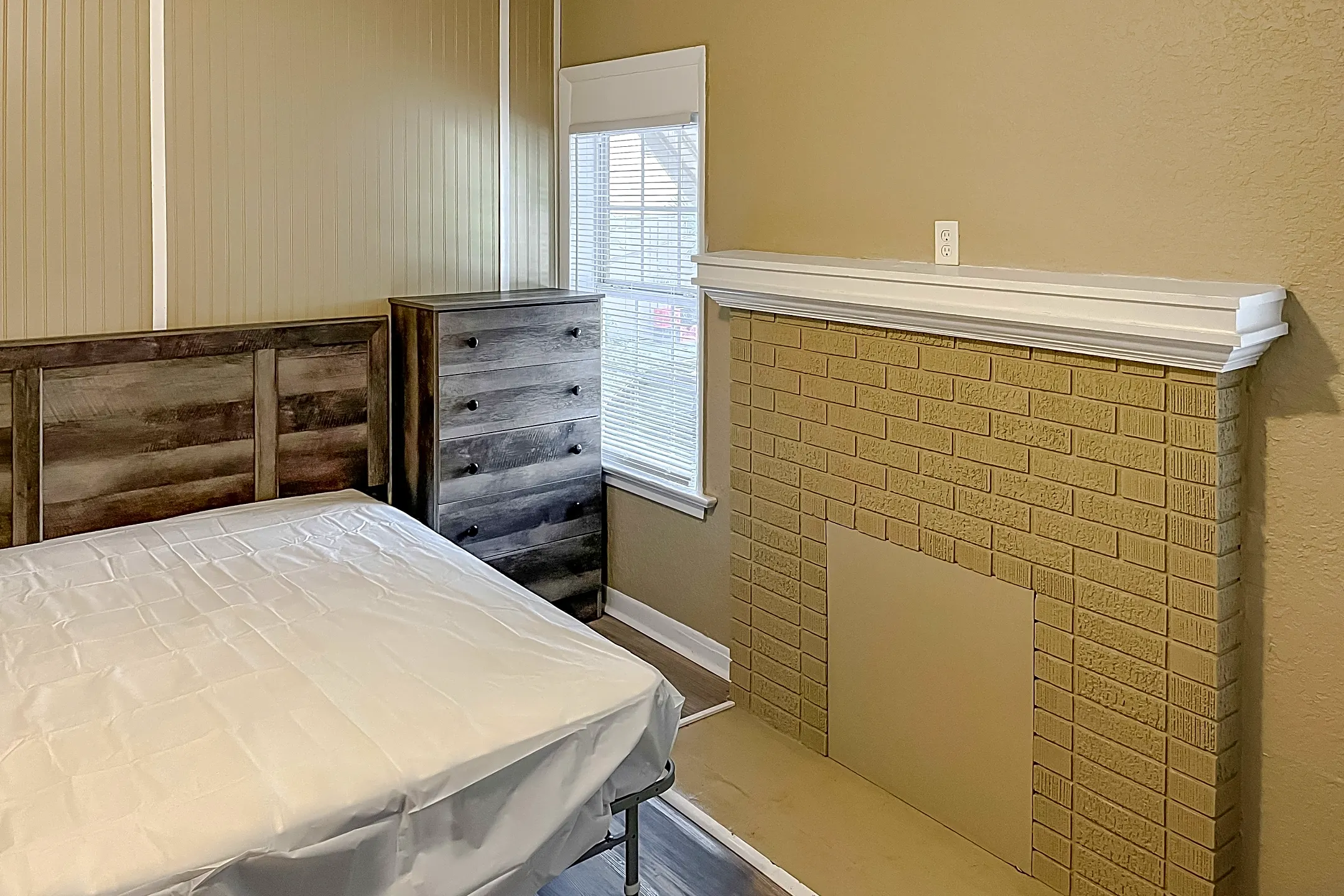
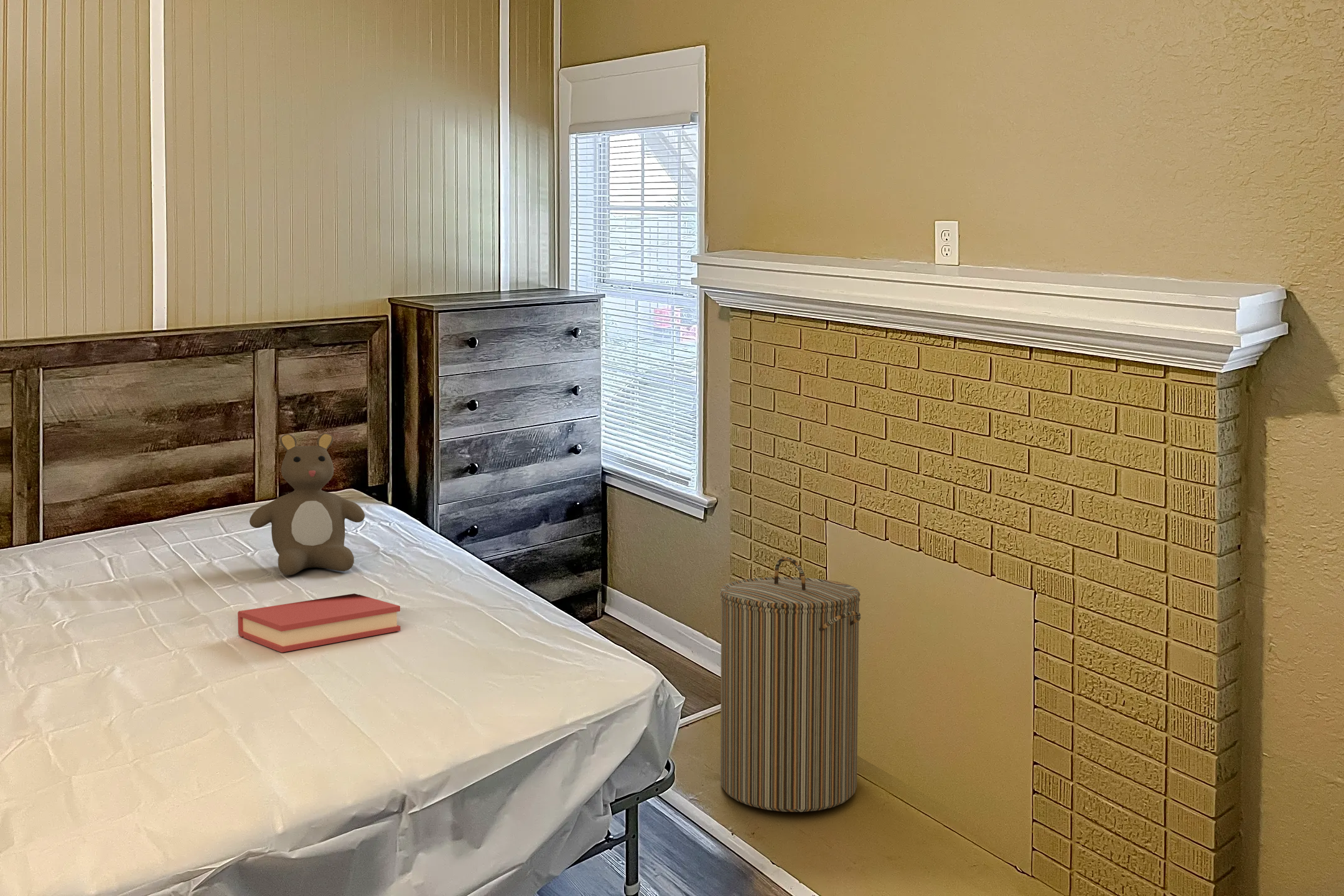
+ hardback book [237,593,401,653]
+ laundry hamper [719,556,861,813]
+ teddy bear [249,432,365,576]
